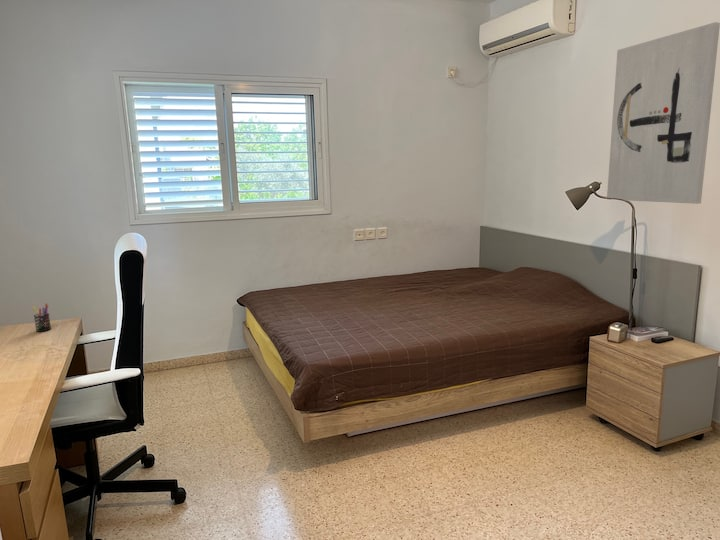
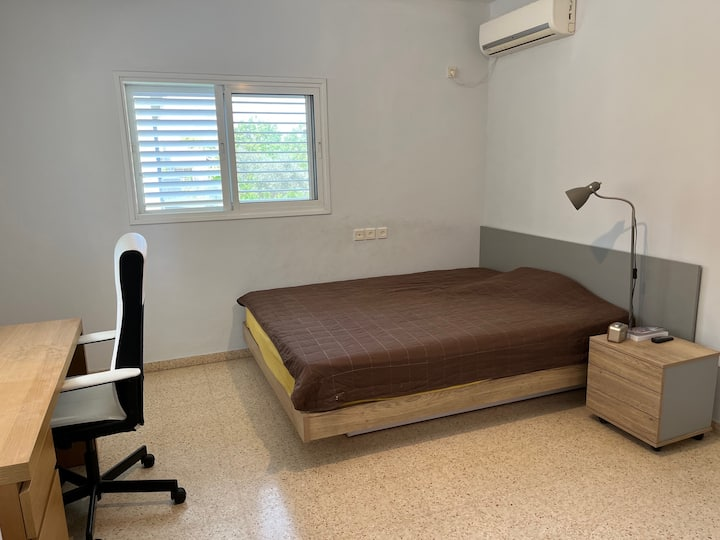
- wall art [606,21,720,205]
- pen holder [32,303,52,333]
